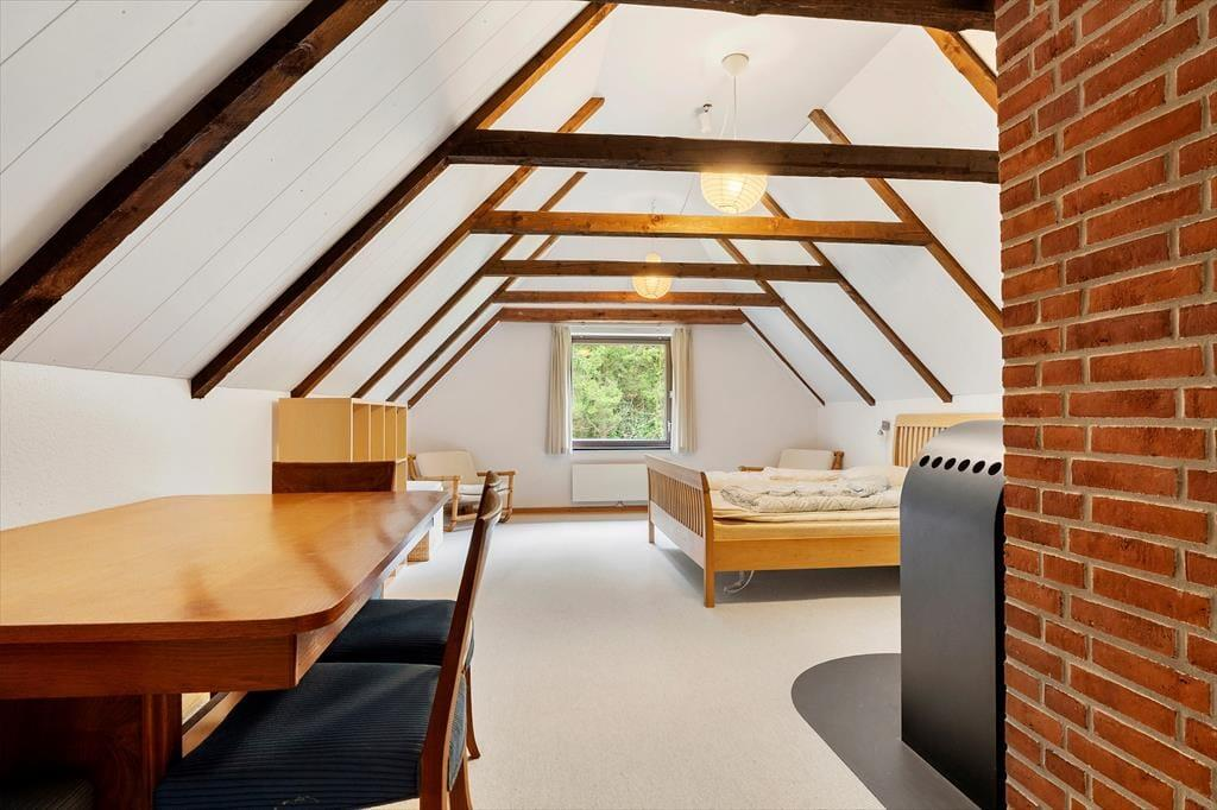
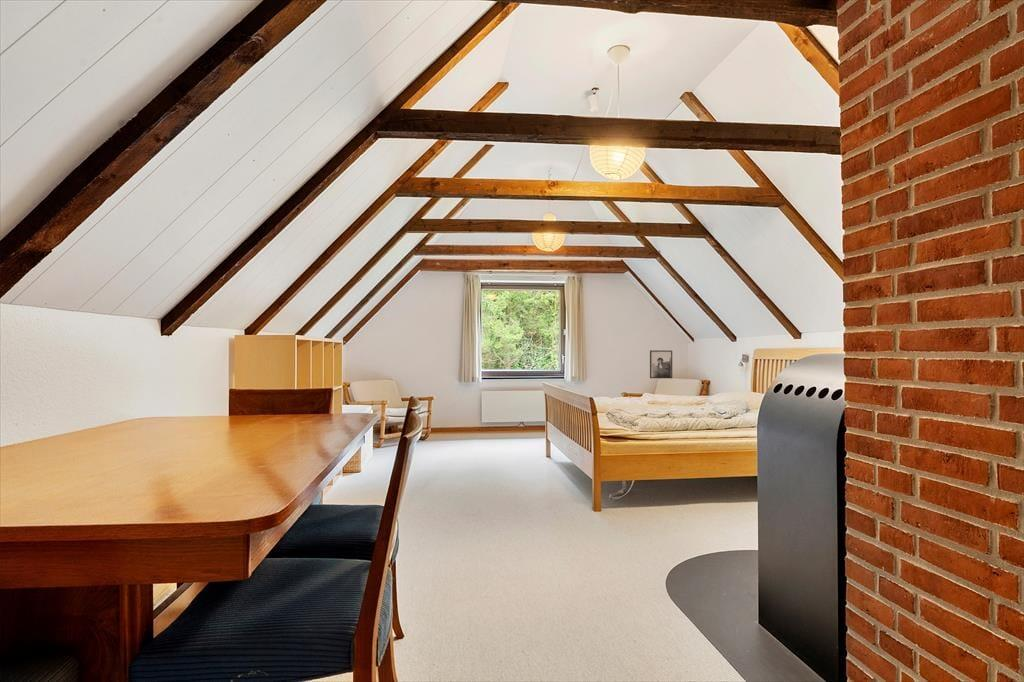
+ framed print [649,349,673,379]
